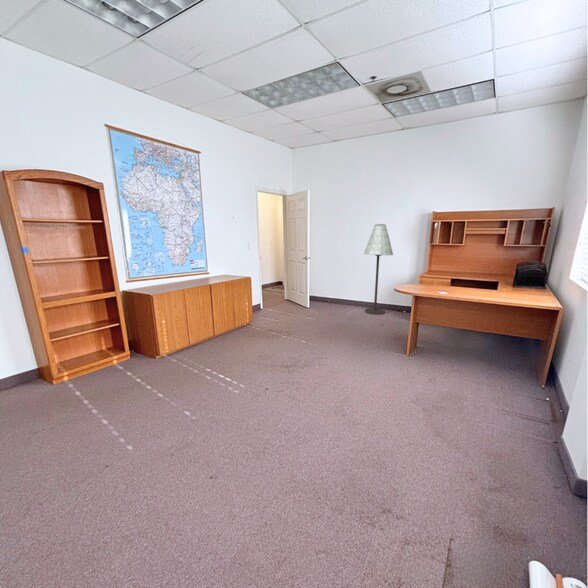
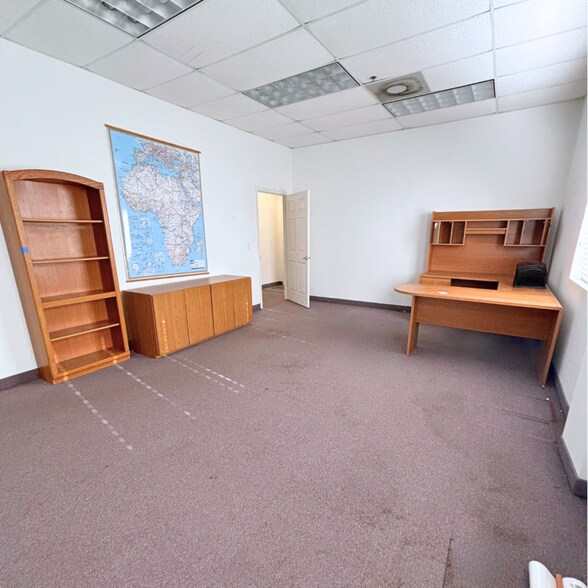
- floor lamp [363,223,394,316]
